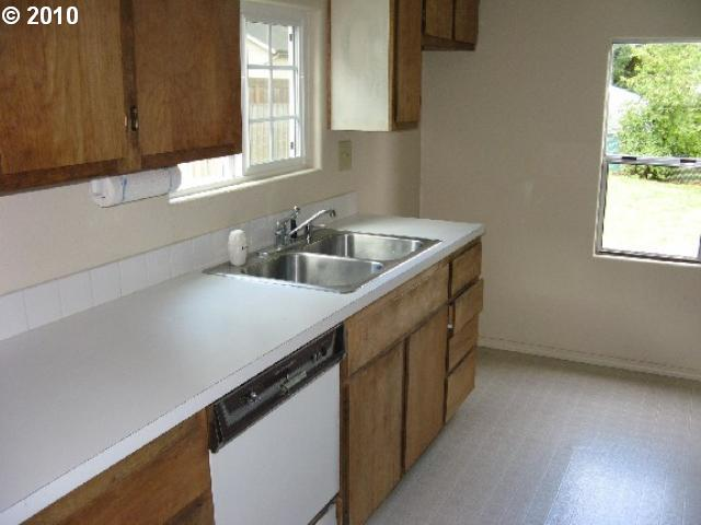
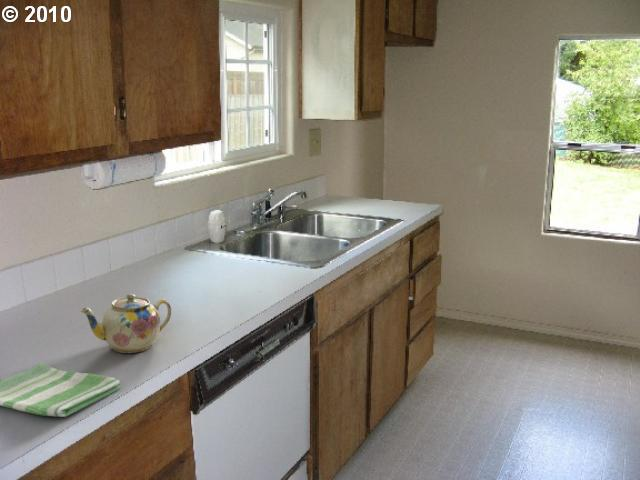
+ dish towel [0,362,122,418]
+ teapot [79,293,172,354]
